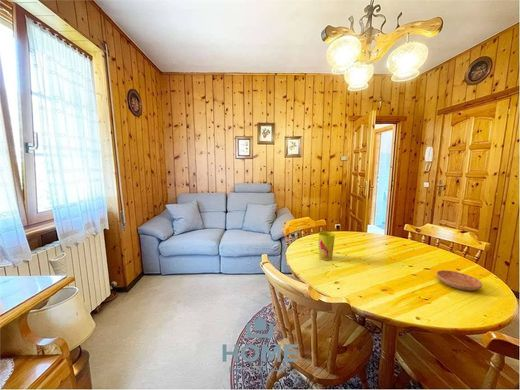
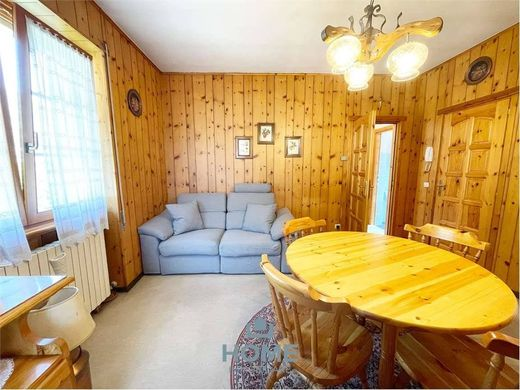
- cup [317,231,336,261]
- saucer [435,269,483,292]
